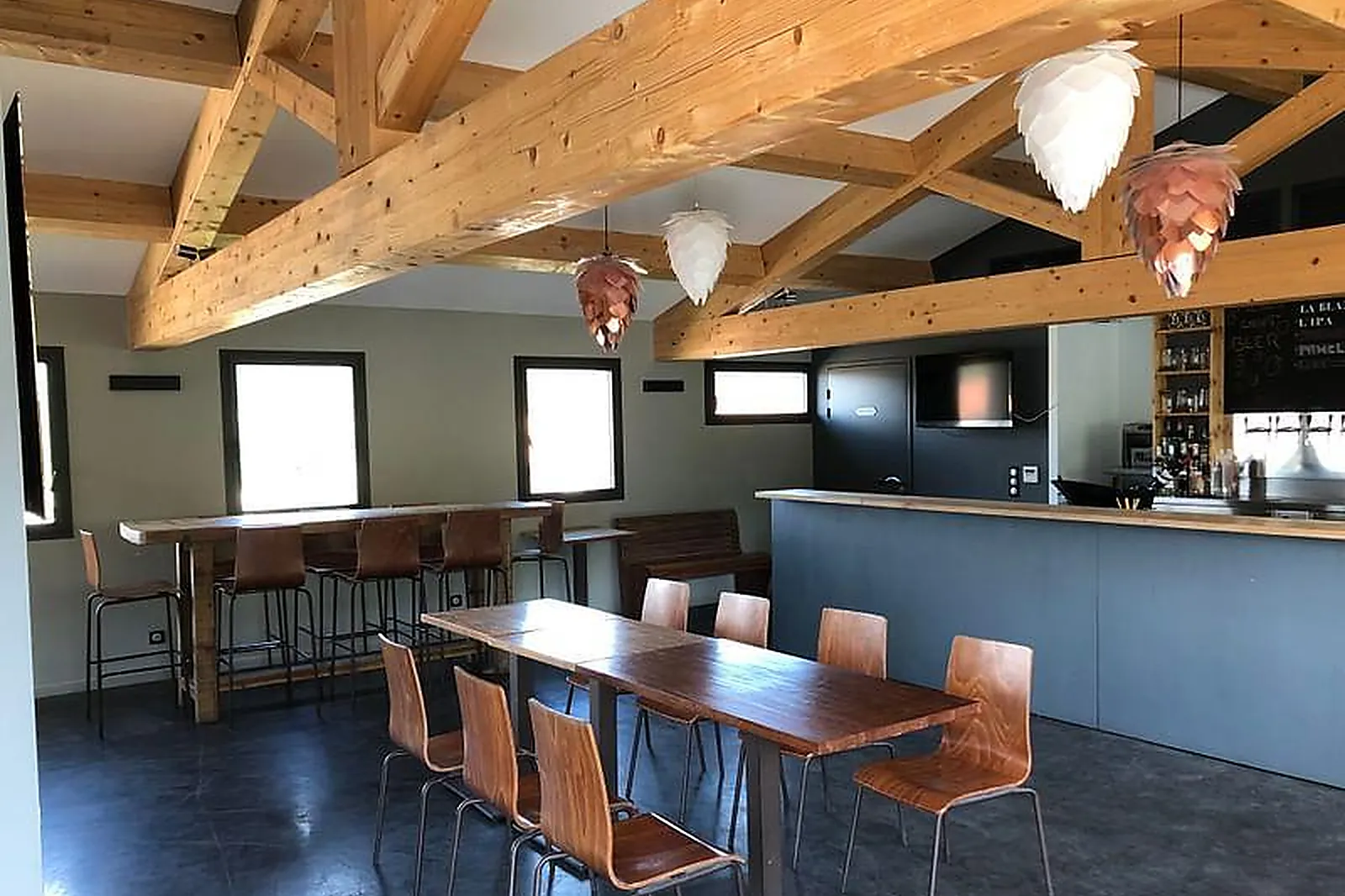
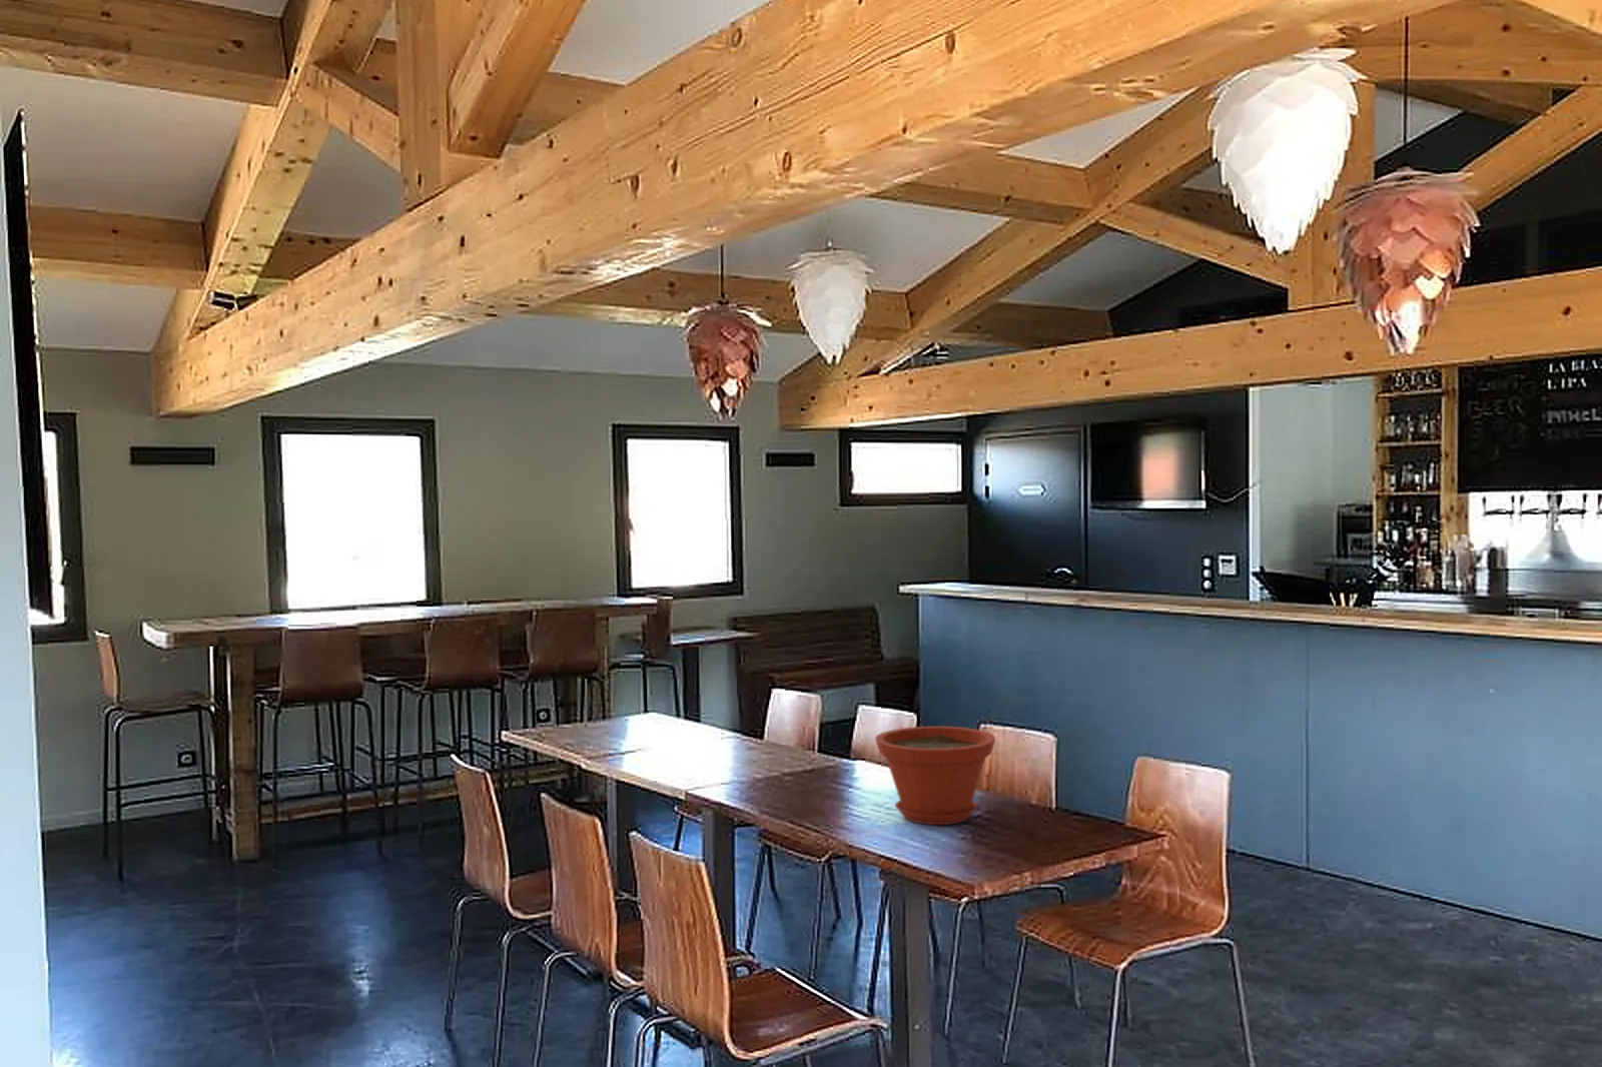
+ plant pot [874,725,996,825]
